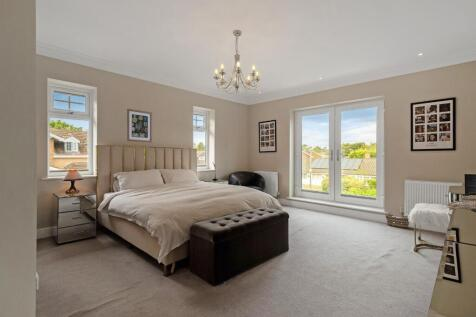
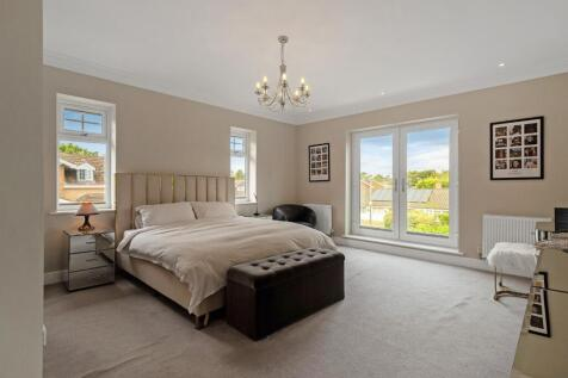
- wall art [126,108,153,143]
- basket [385,205,410,229]
